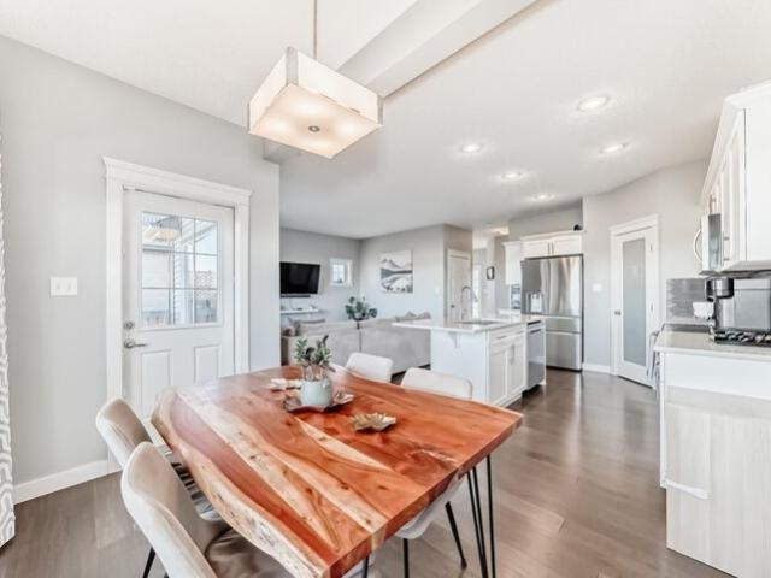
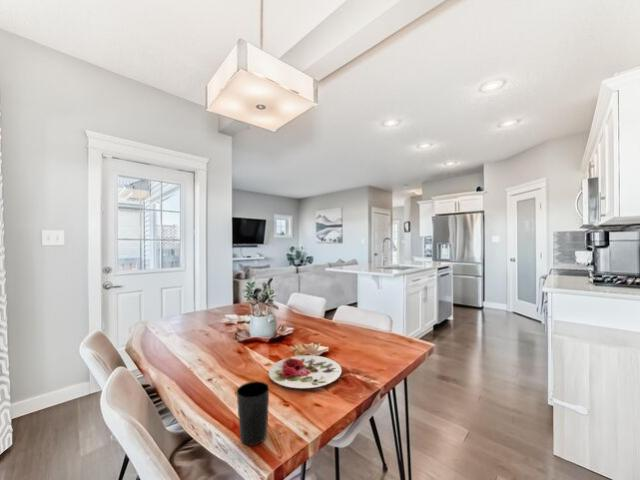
+ plate [268,354,343,389]
+ cup [236,380,270,446]
